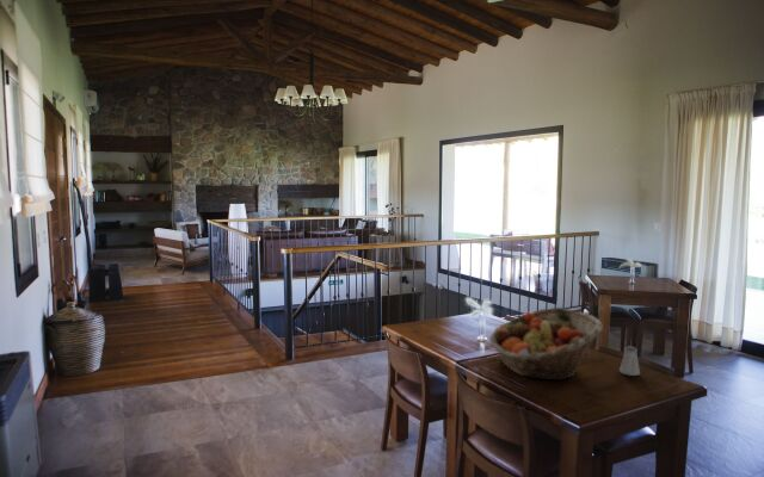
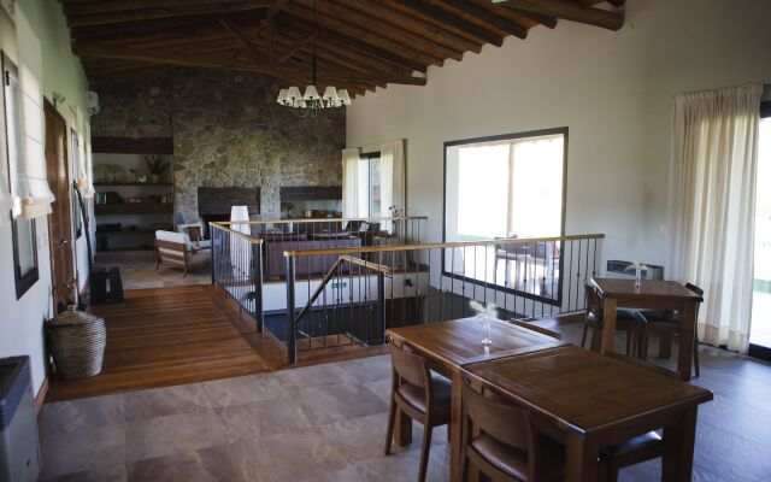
- fruit basket [488,306,603,382]
- saltshaker [618,345,641,377]
